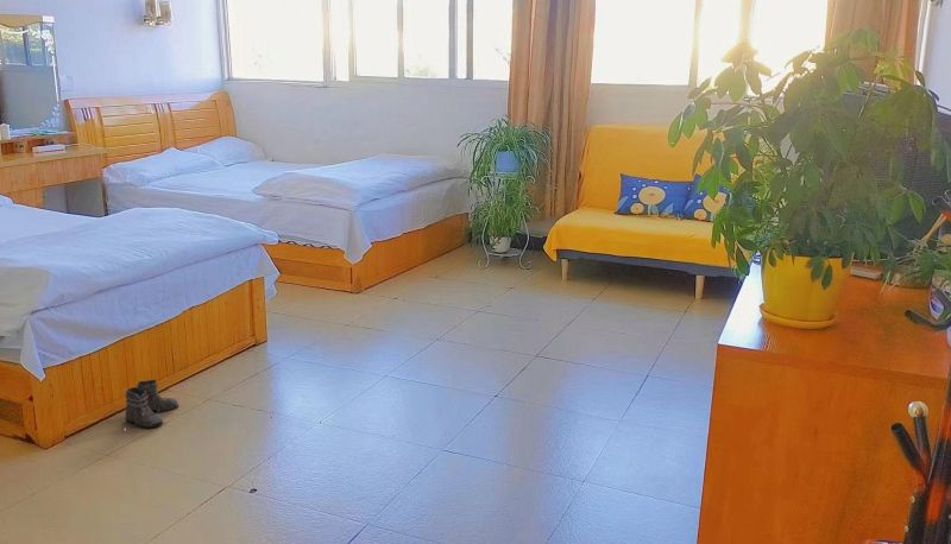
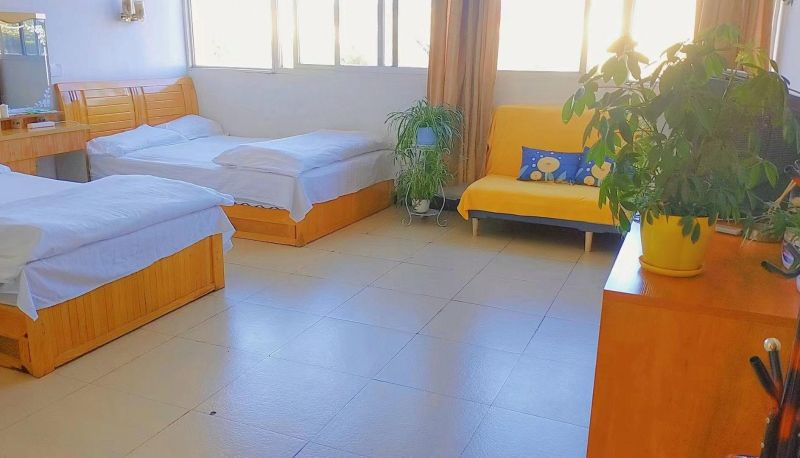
- boots [124,378,180,429]
